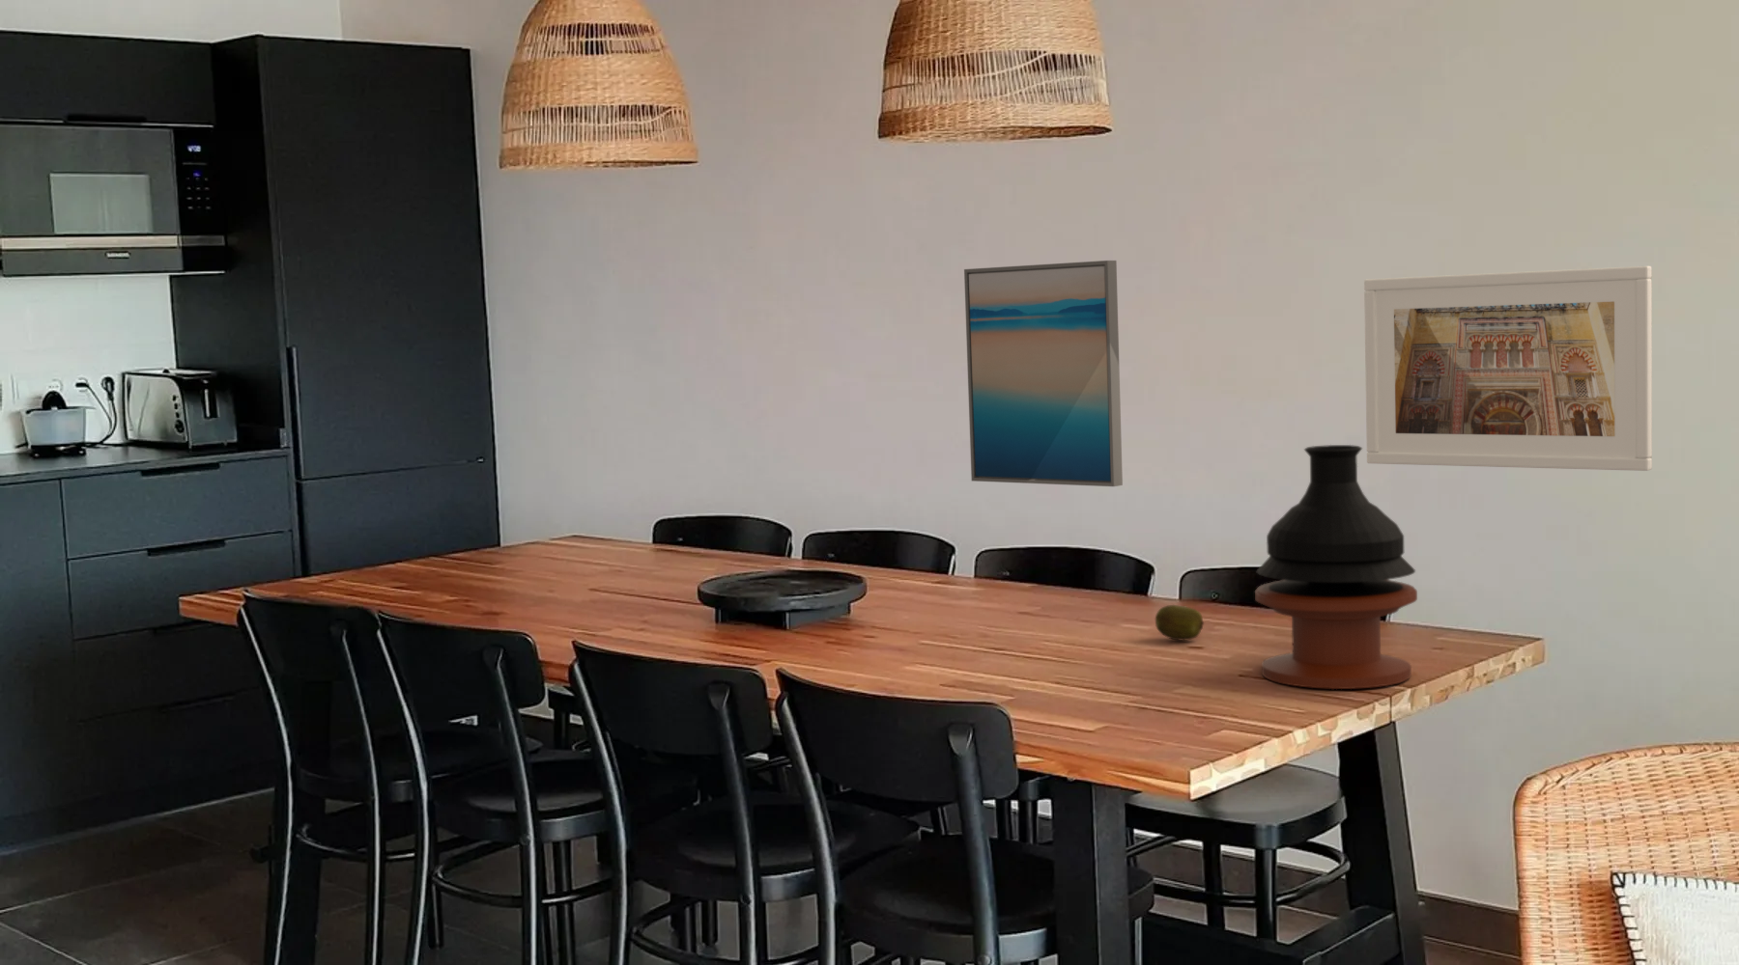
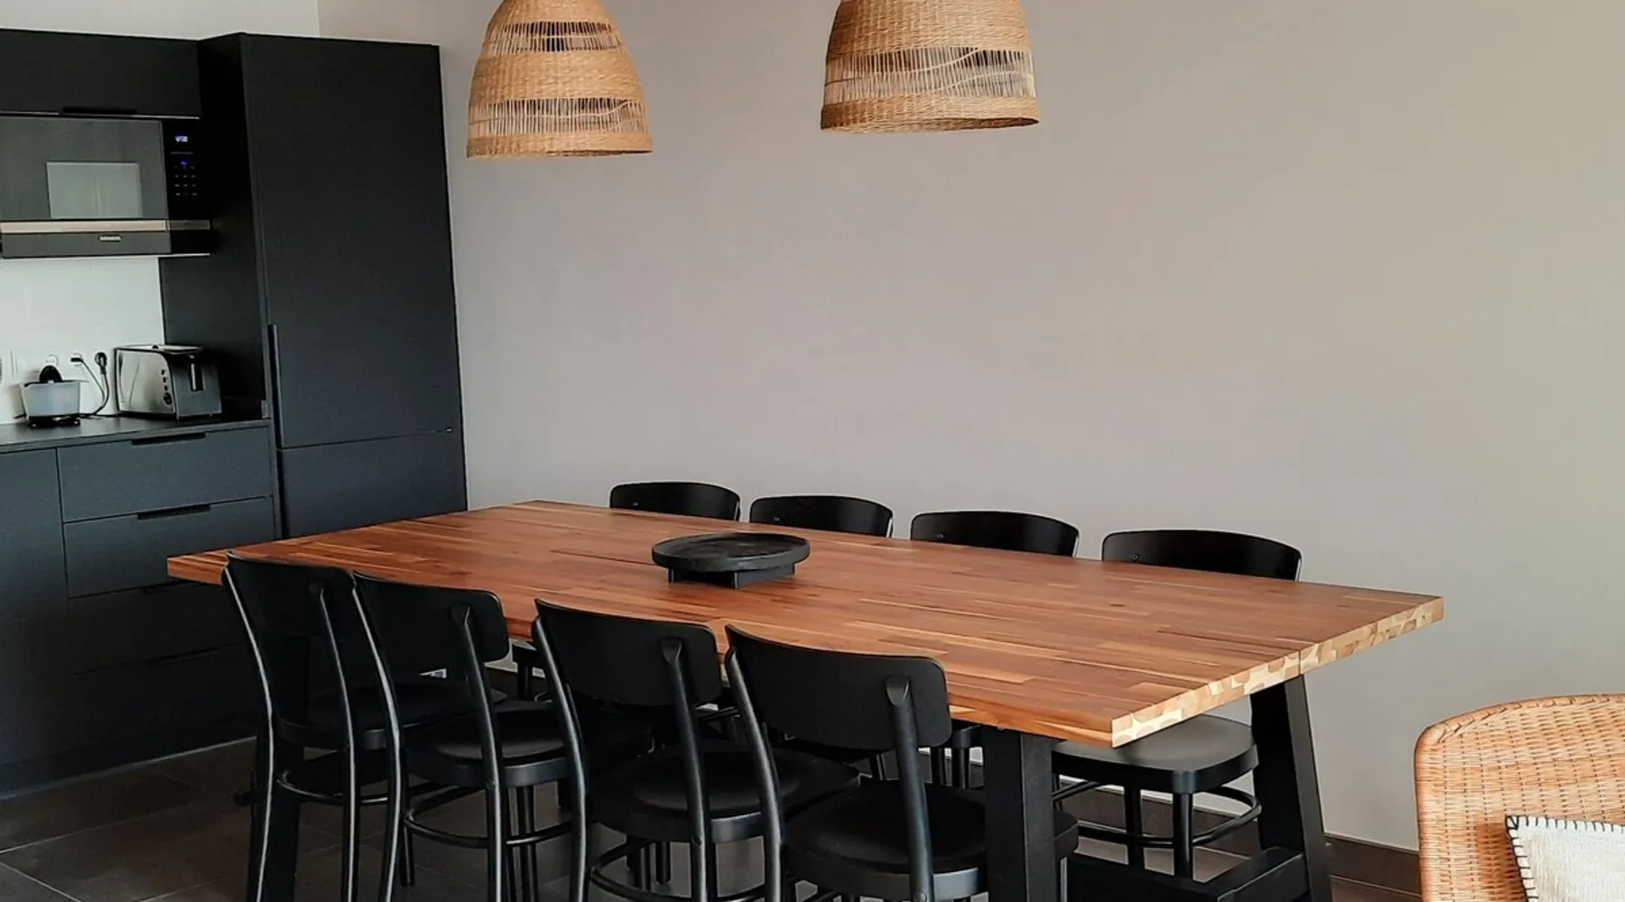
- vase [1254,444,1418,690]
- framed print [1363,265,1653,472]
- wall art [963,259,1124,487]
- fruit [1155,604,1206,642]
